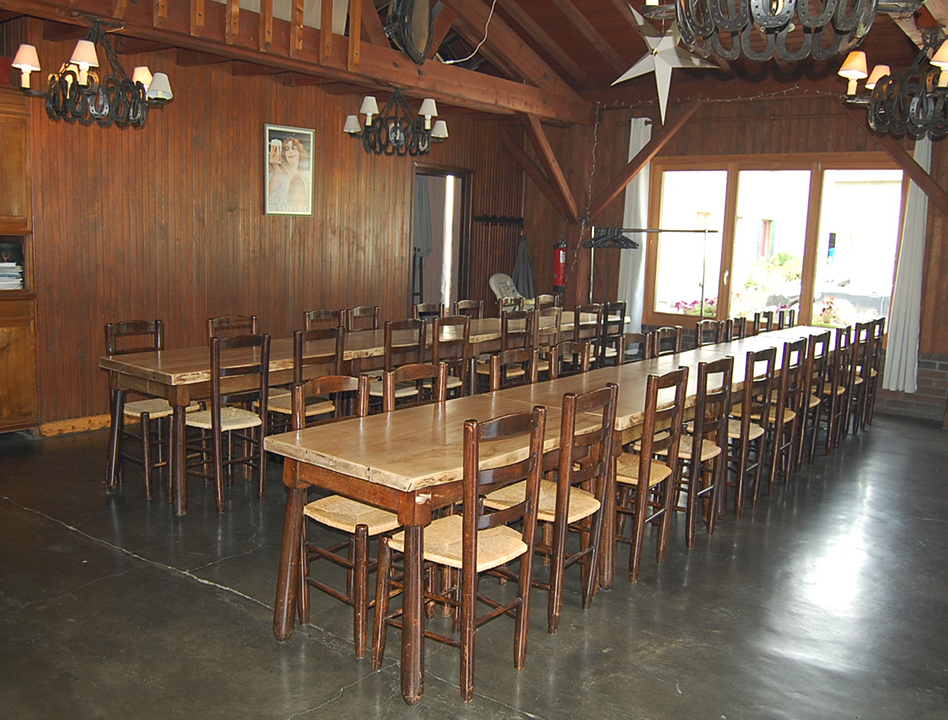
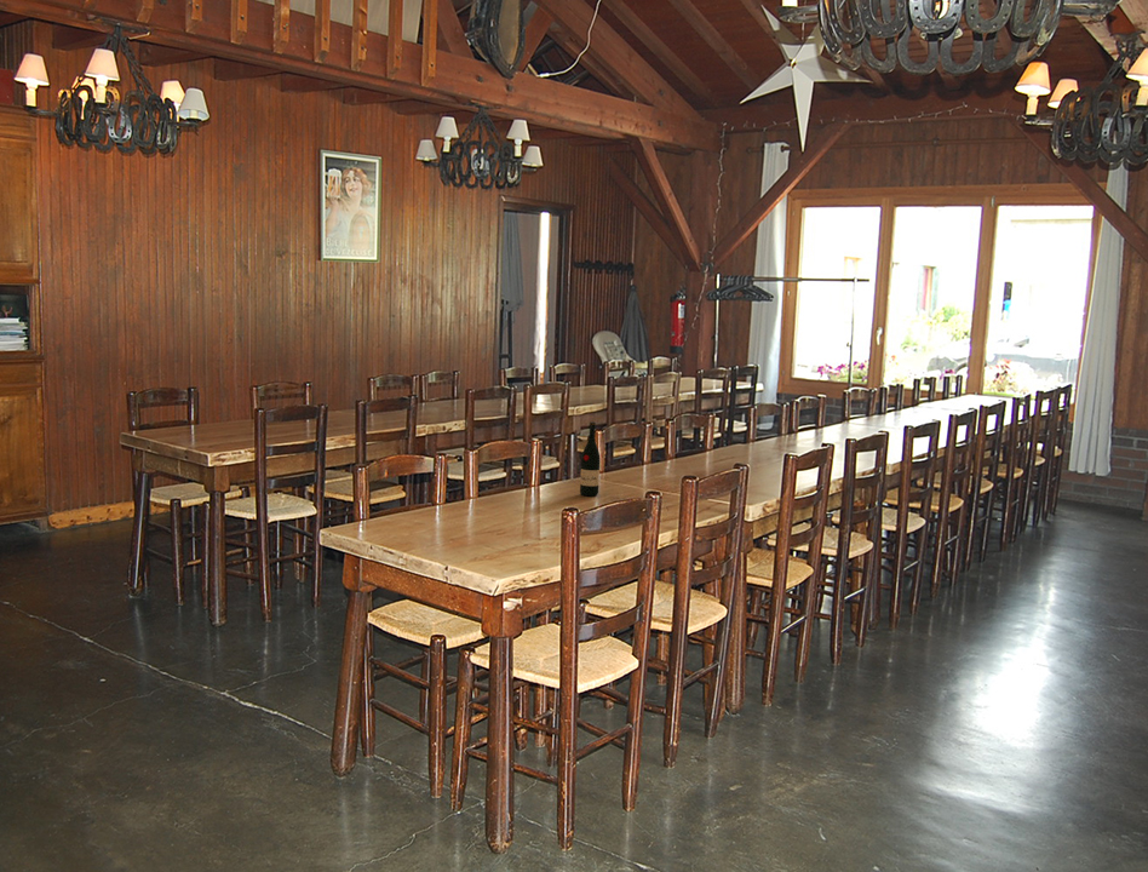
+ wine bottle [579,420,602,497]
